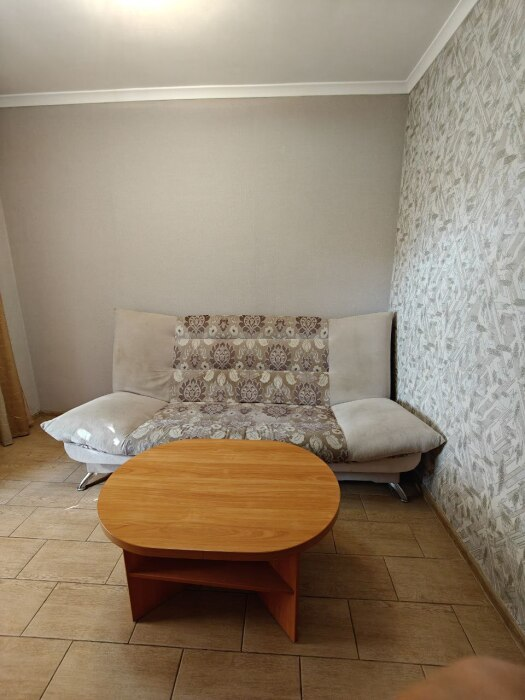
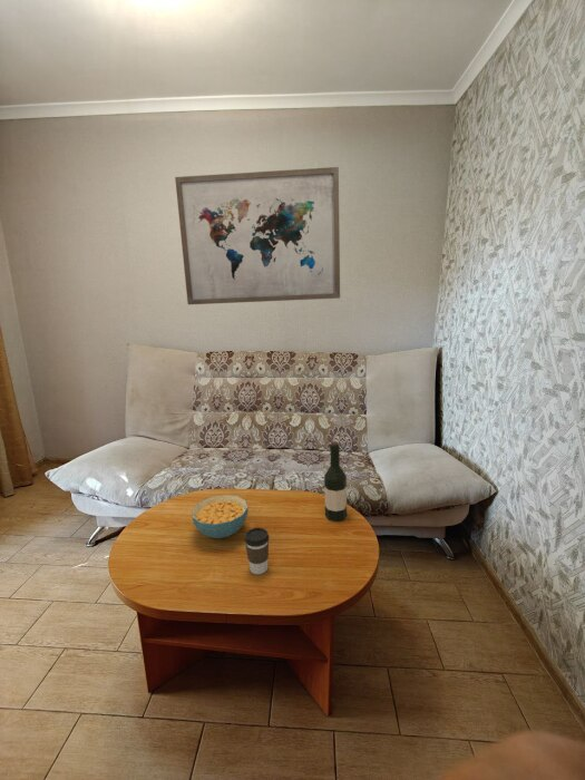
+ wine bottle [323,441,348,523]
+ coffee cup [244,527,270,575]
+ cereal bowl [191,494,250,539]
+ wall art [174,166,341,305]
